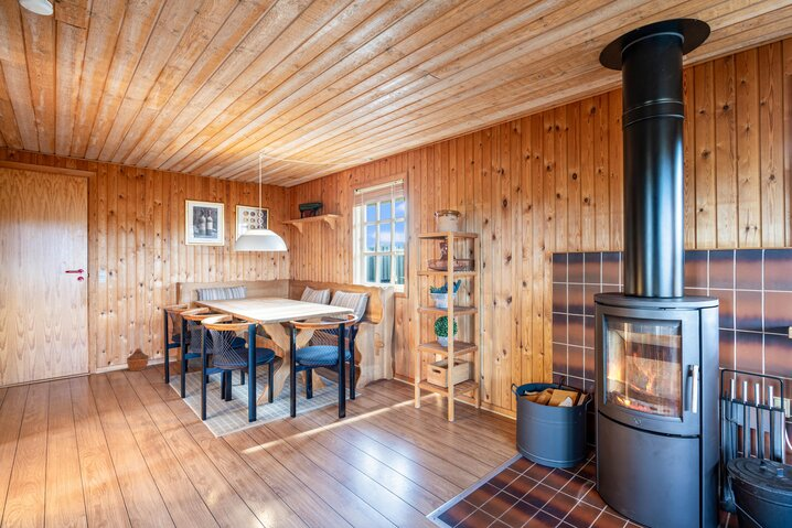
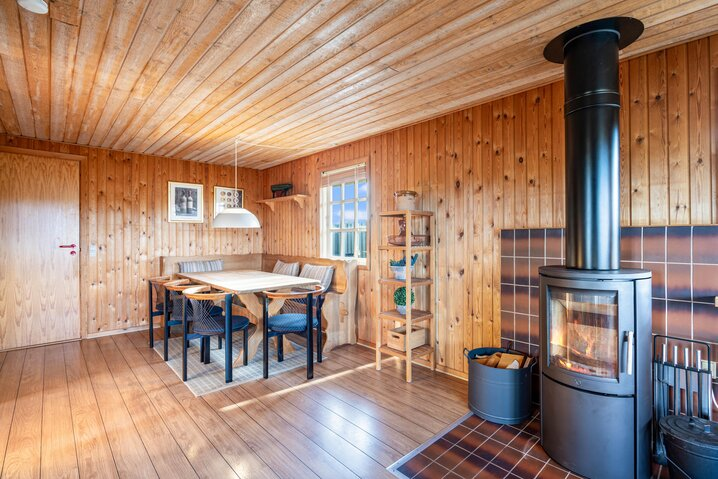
- woven basket [126,347,150,371]
